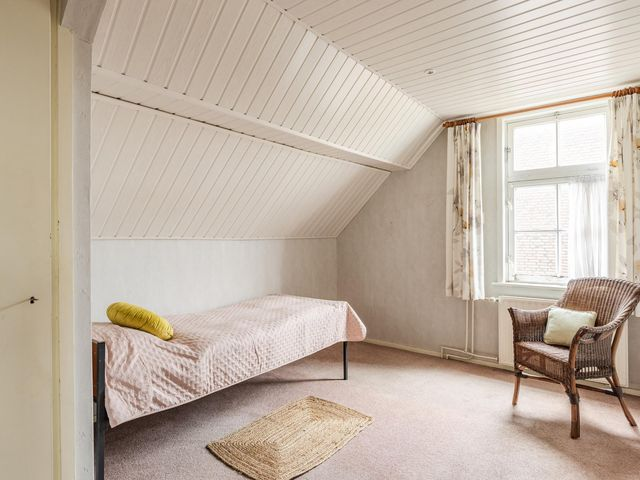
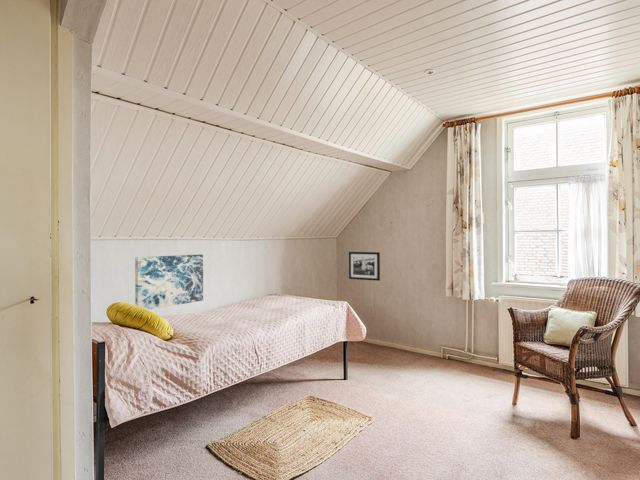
+ wall art [134,253,204,310]
+ picture frame [348,251,381,282]
